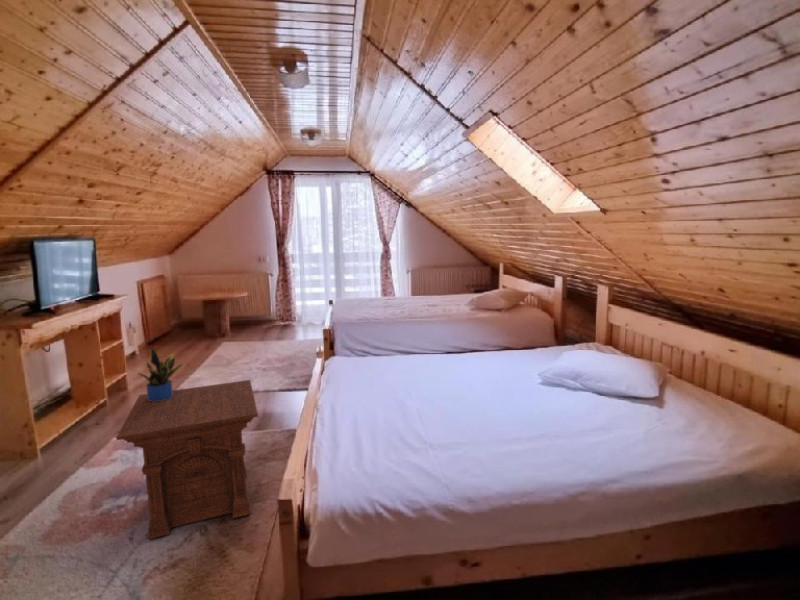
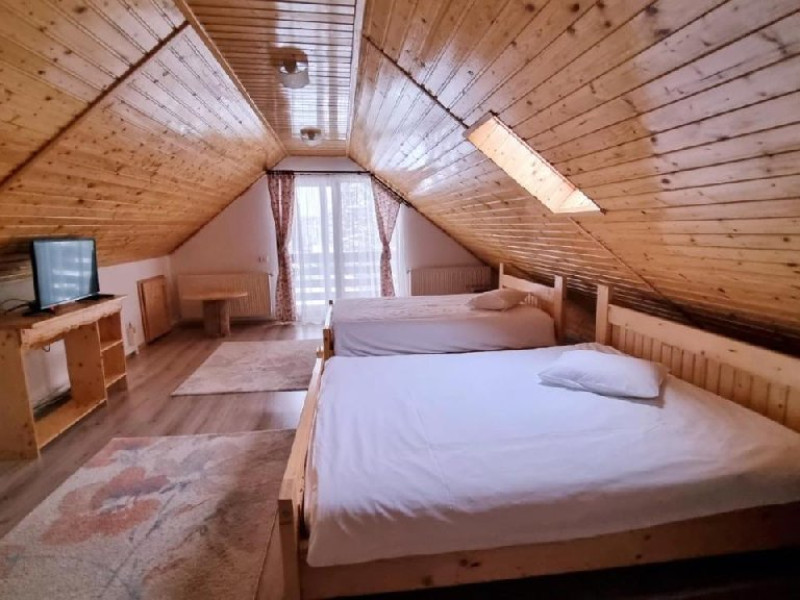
- potted plant [137,345,183,402]
- side table [115,379,259,540]
